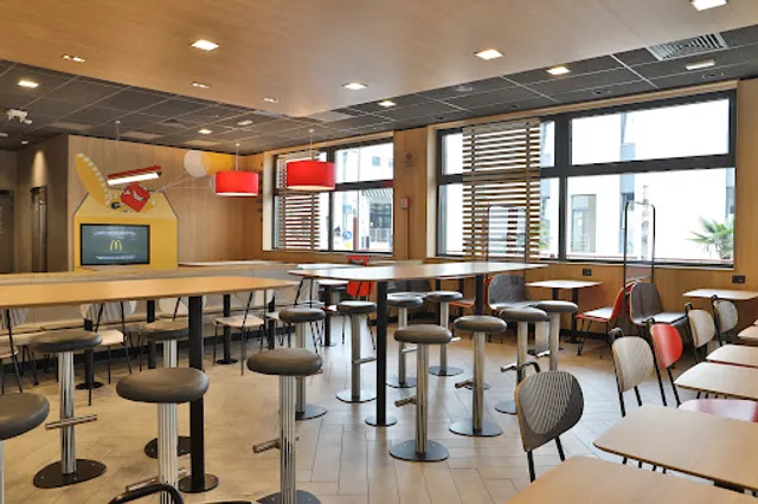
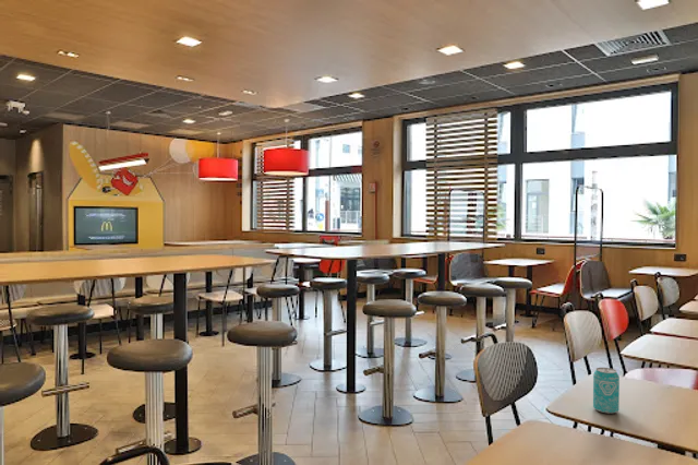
+ beverage can [592,367,621,415]
